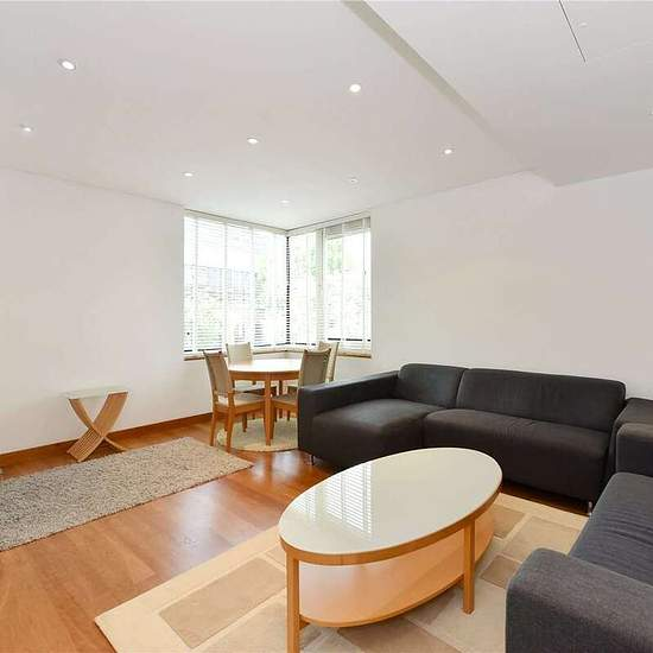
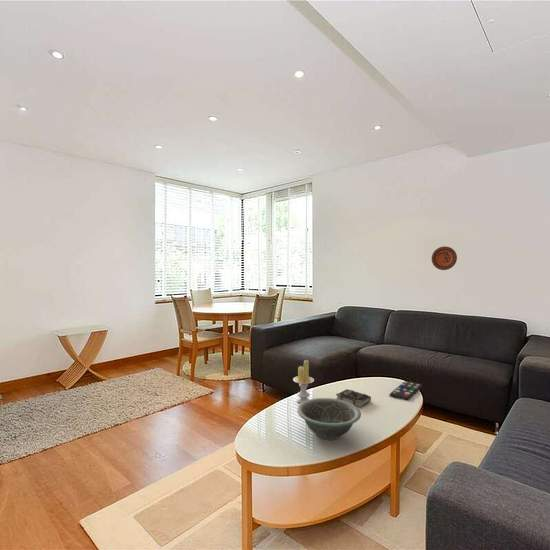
+ decorative bowl [296,397,362,441]
+ remote control [389,380,423,401]
+ decorative plate [431,245,458,271]
+ book [335,388,372,409]
+ candle [292,359,315,405]
